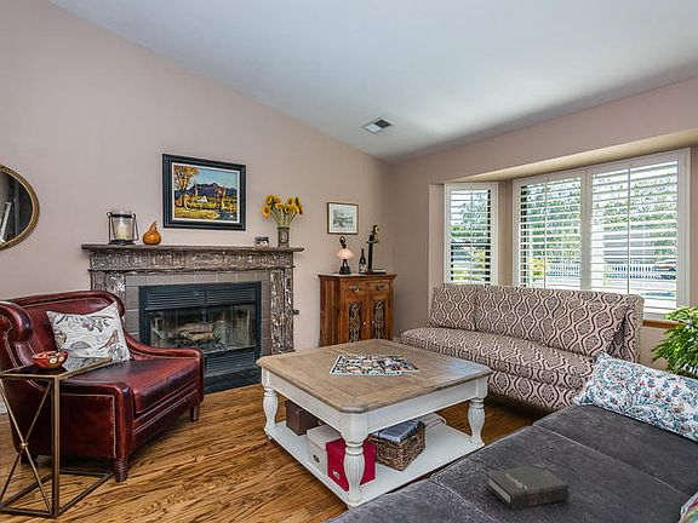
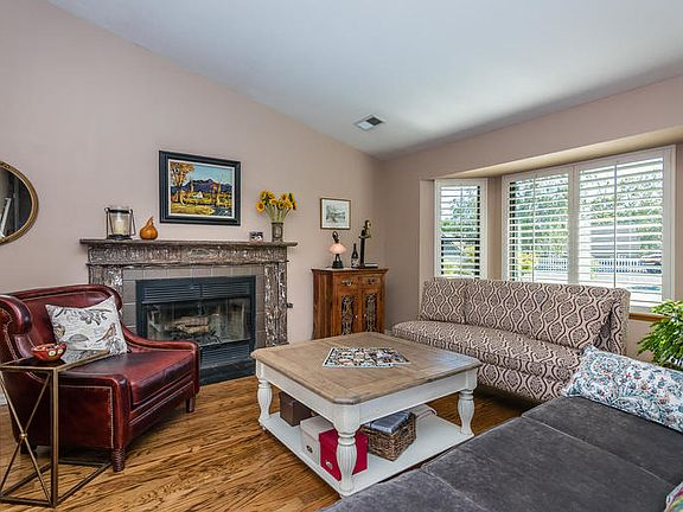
- hardback book [485,462,571,511]
